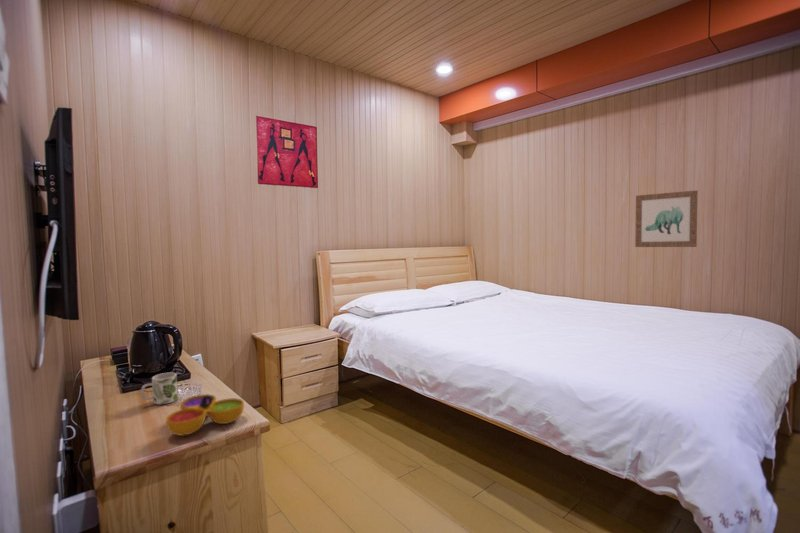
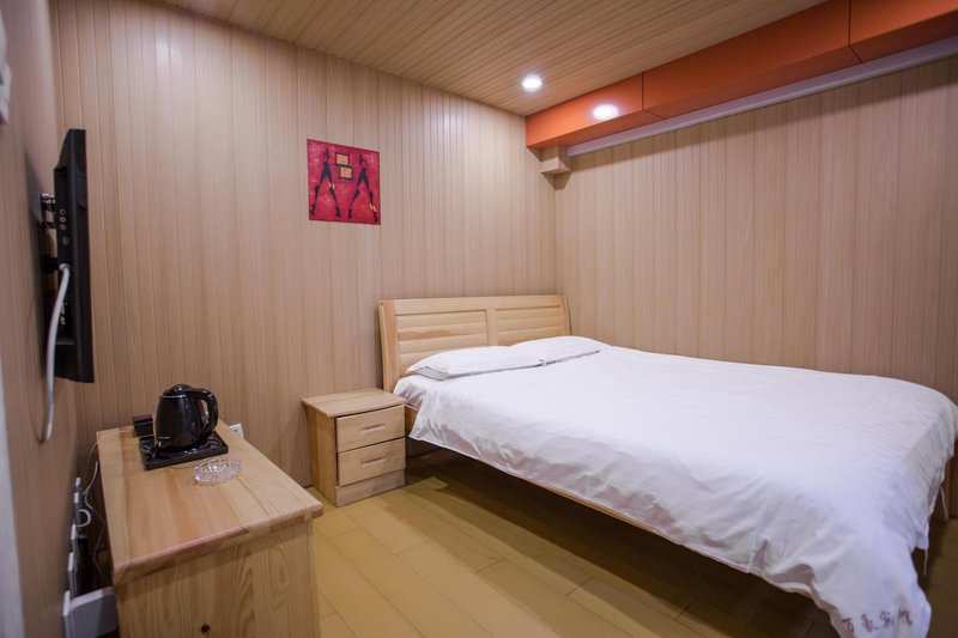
- wall art [634,189,699,248]
- decorative bowl [165,393,245,437]
- mug [140,372,179,405]
